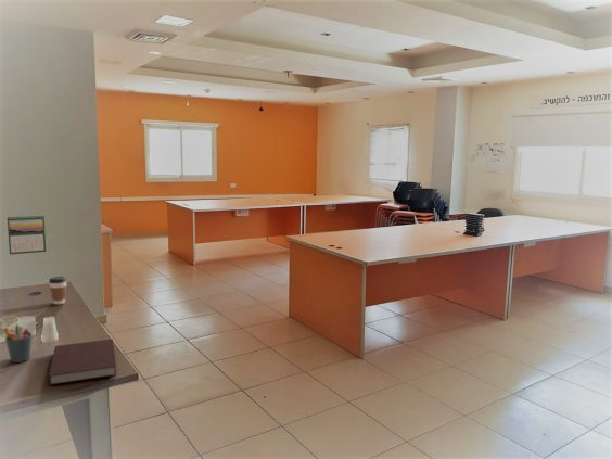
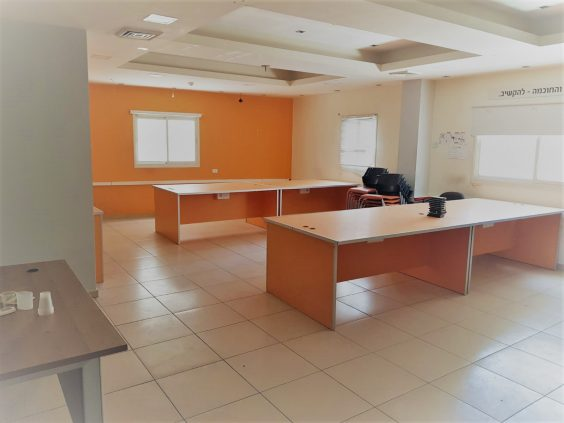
- notebook [48,339,117,386]
- coffee cup [48,276,68,306]
- calendar [7,214,47,256]
- pen holder [2,324,34,364]
